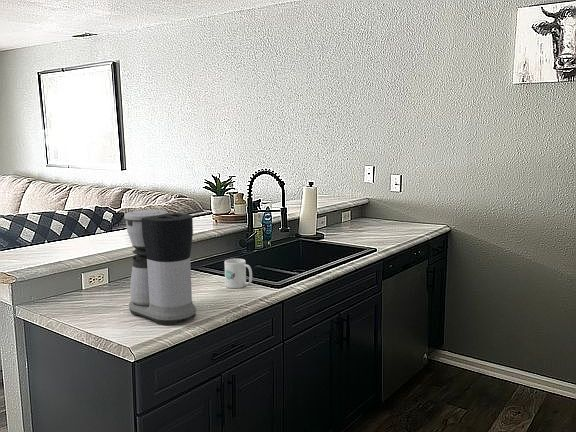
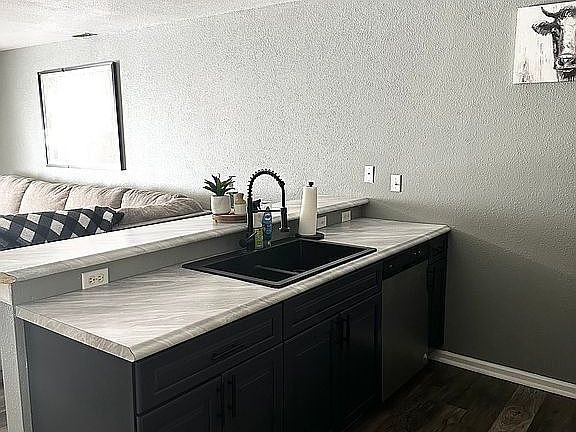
- mug [224,258,253,289]
- coffee maker [123,209,197,326]
